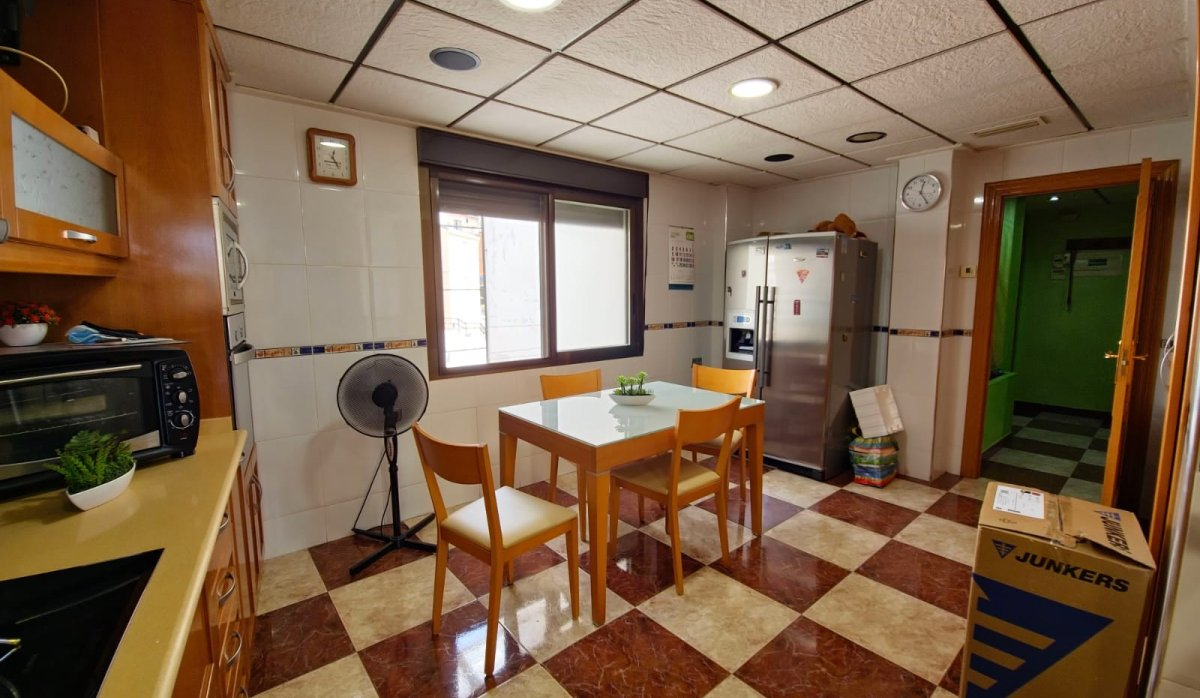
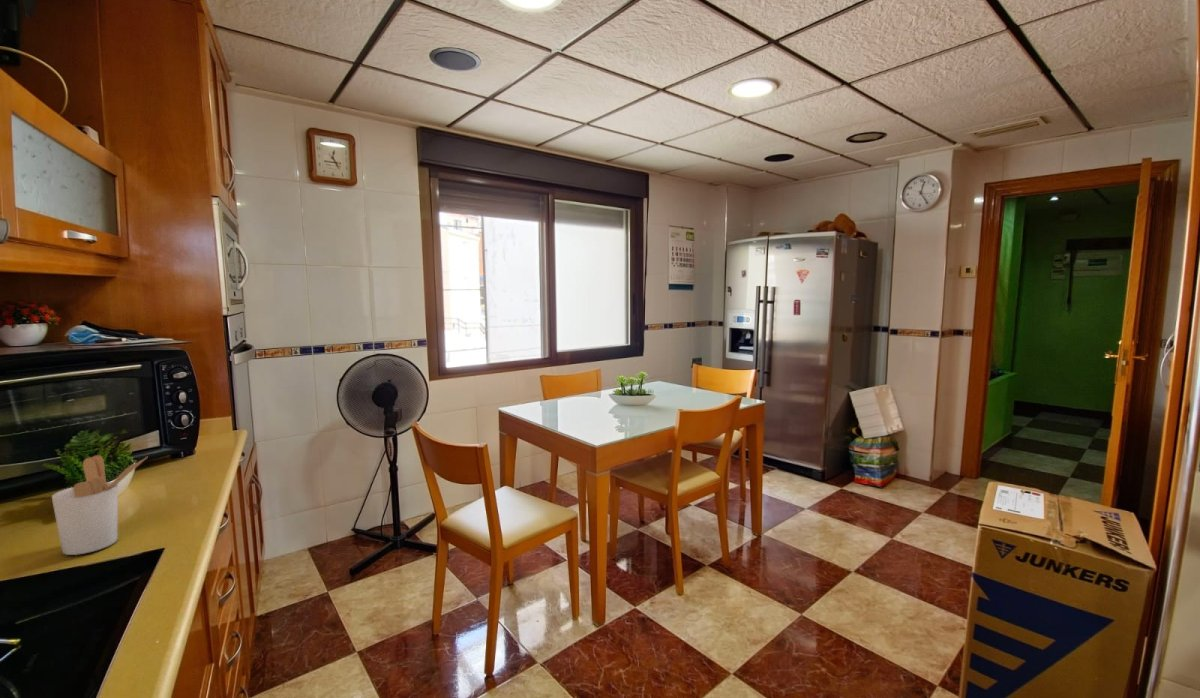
+ utensil holder [51,454,148,556]
